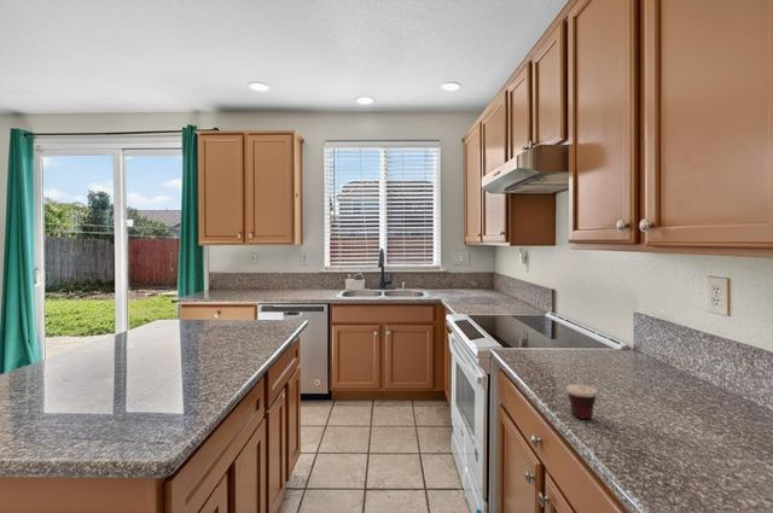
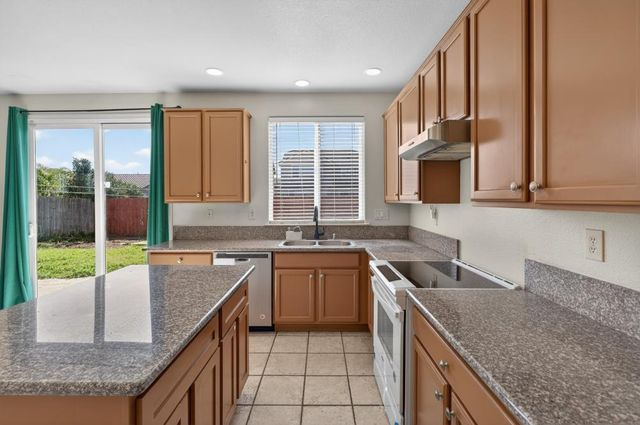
- cup [565,360,598,420]
